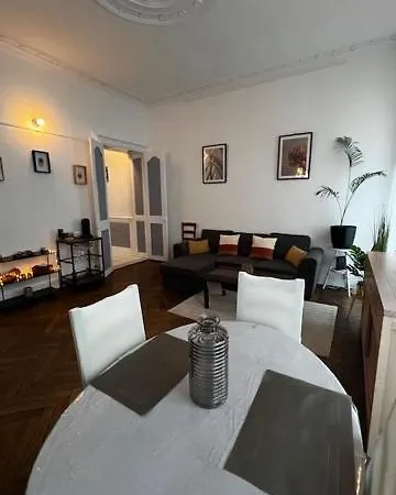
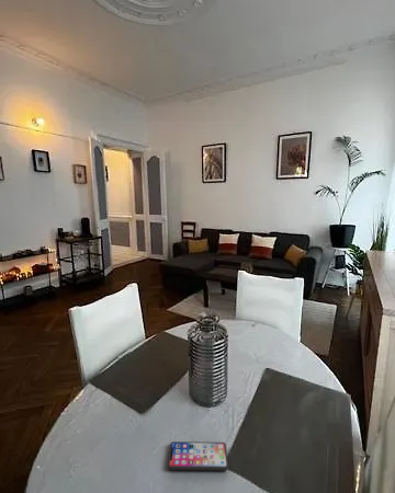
+ smartphone [167,440,229,472]
